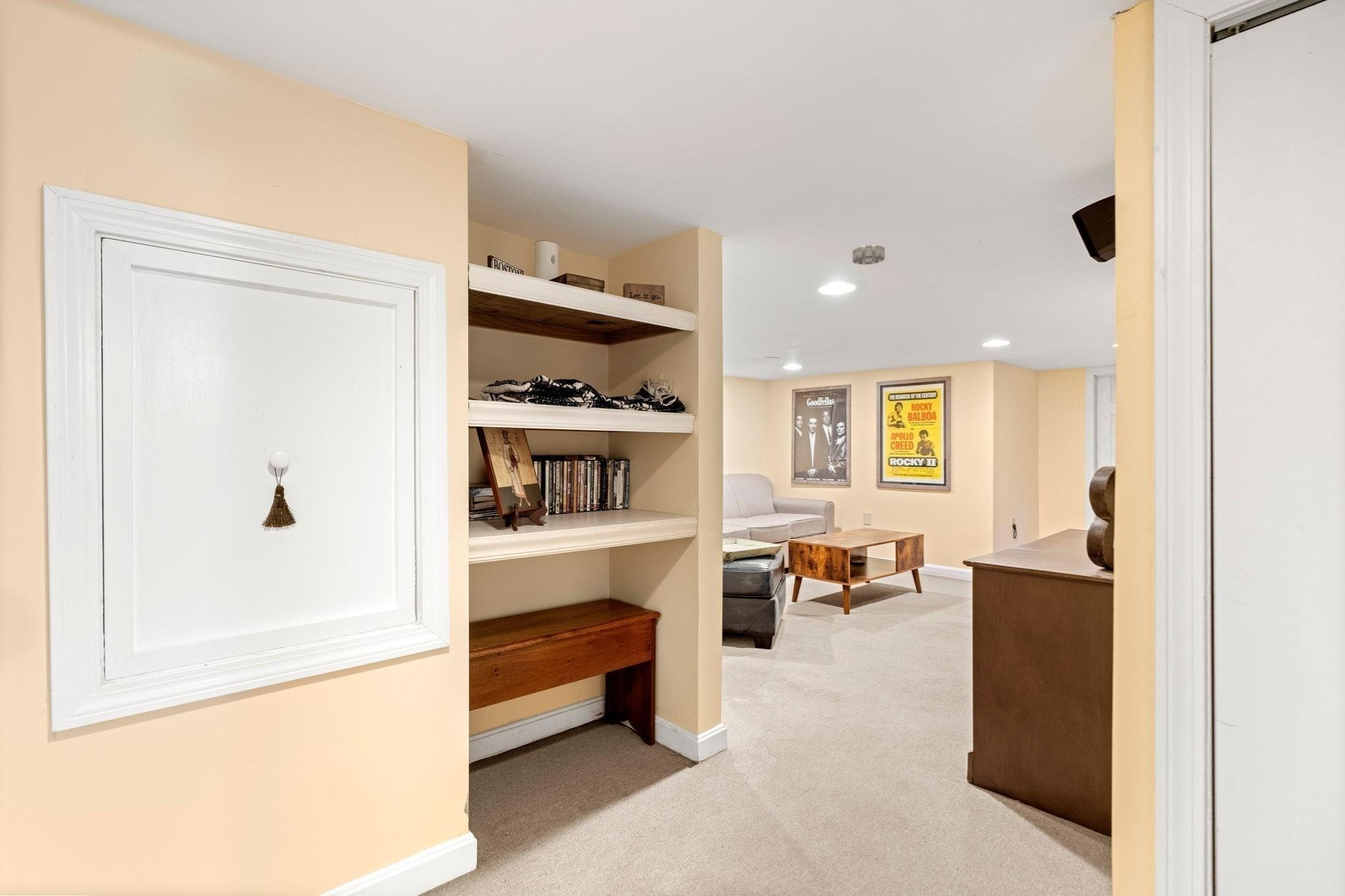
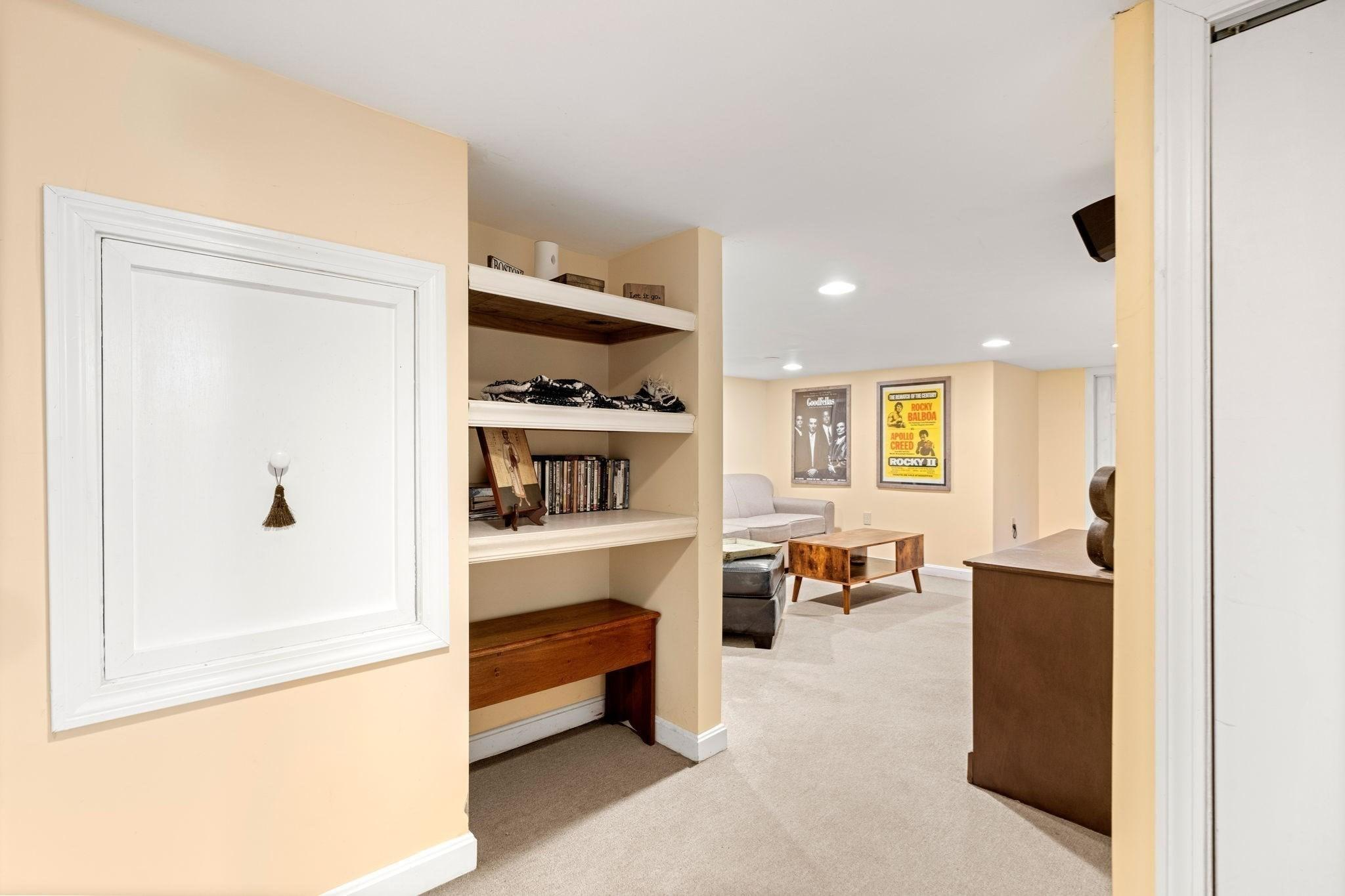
- smoke detector [852,244,885,265]
